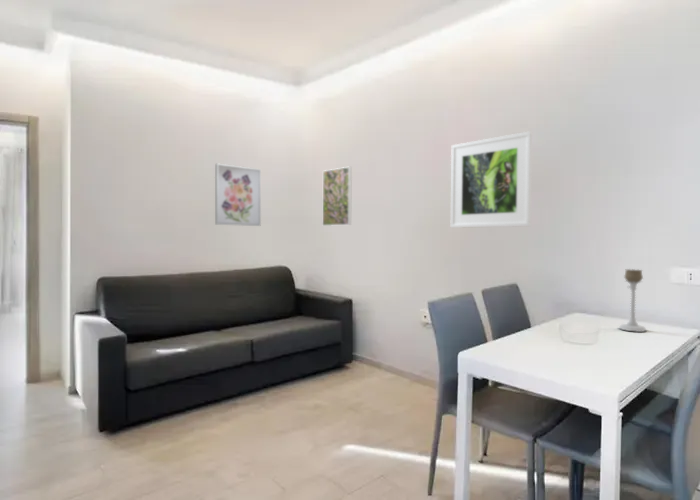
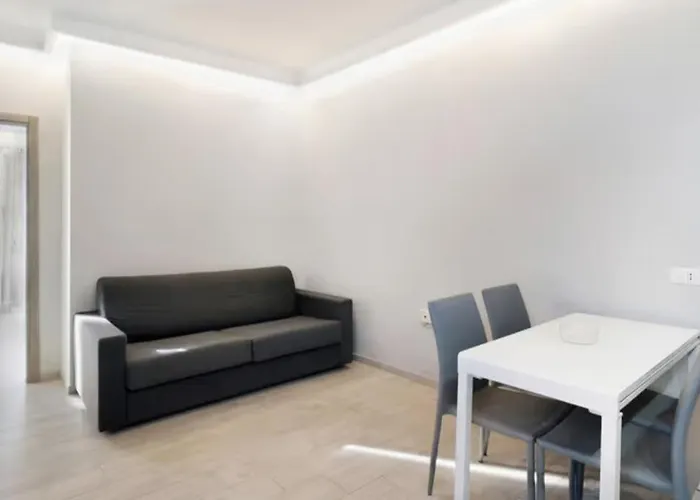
- candle holder [617,268,648,333]
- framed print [450,130,533,229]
- wall art [214,163,262,227]
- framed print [322,166,353,227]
